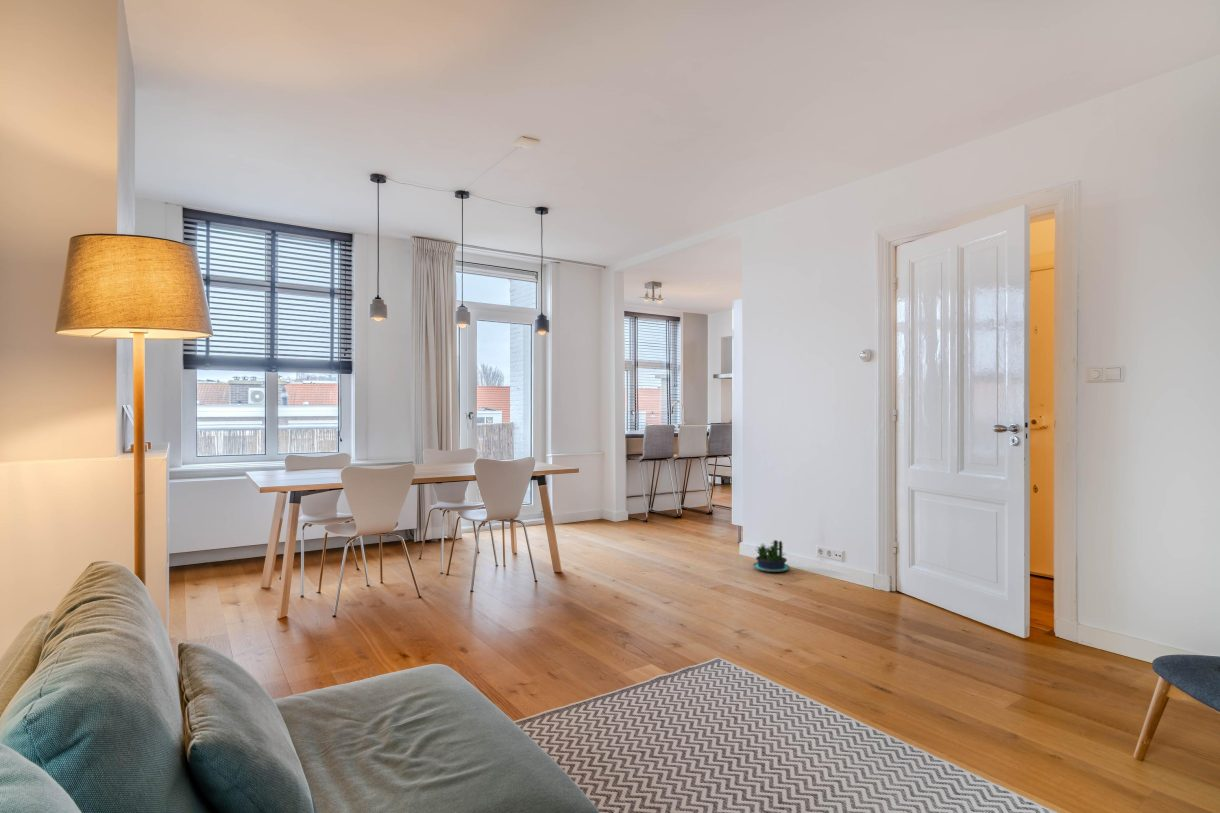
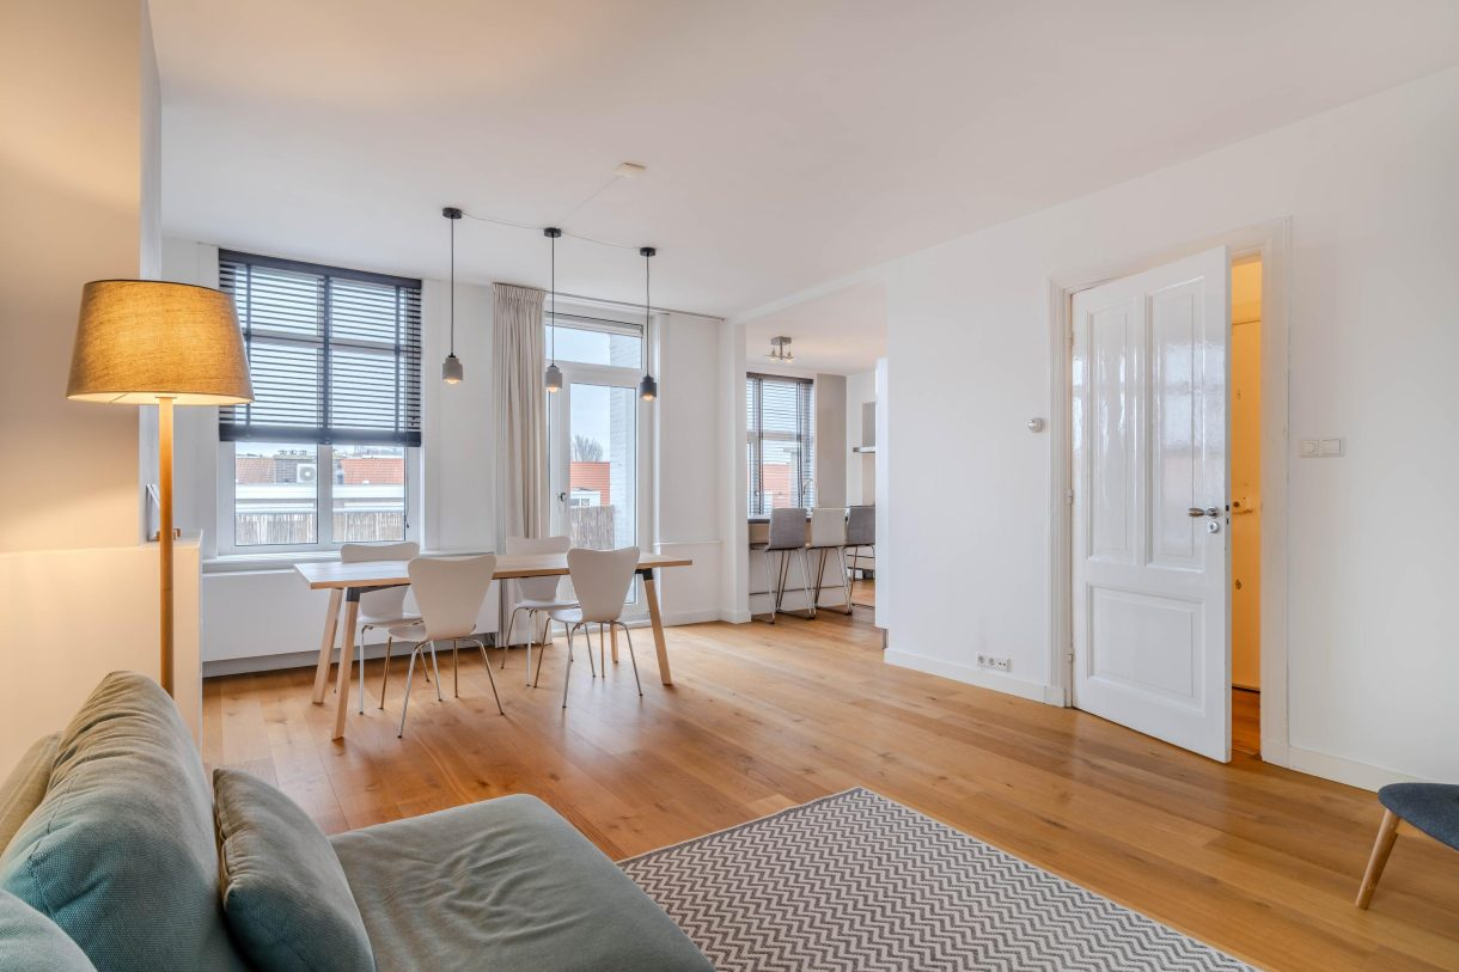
- potted plant [752,539,791,573]
